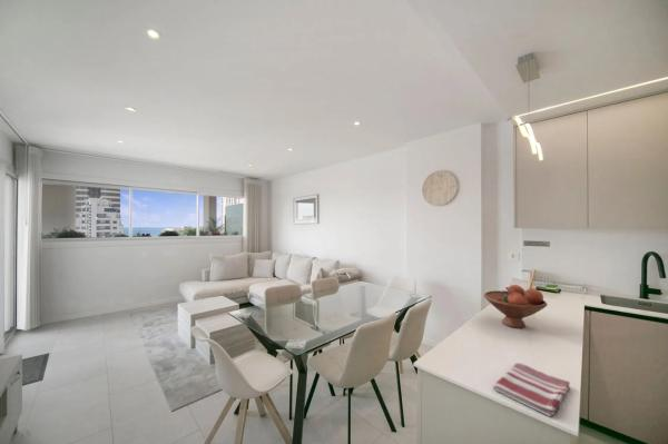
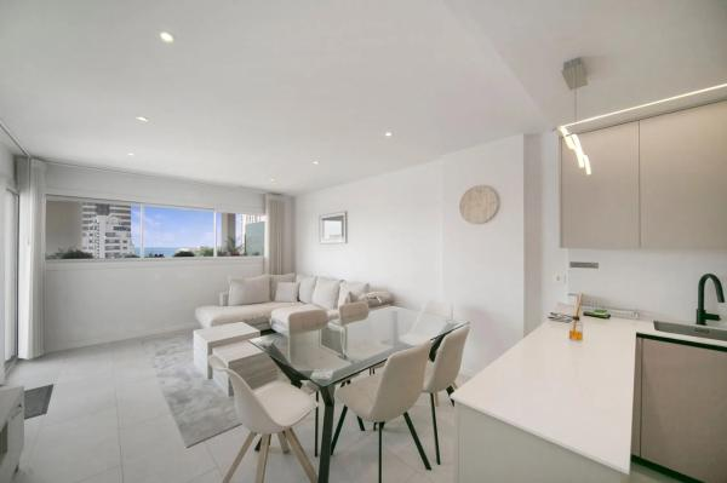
- dish towel [492,362,571,418]
- fruit bowl [483,284,549,329]
